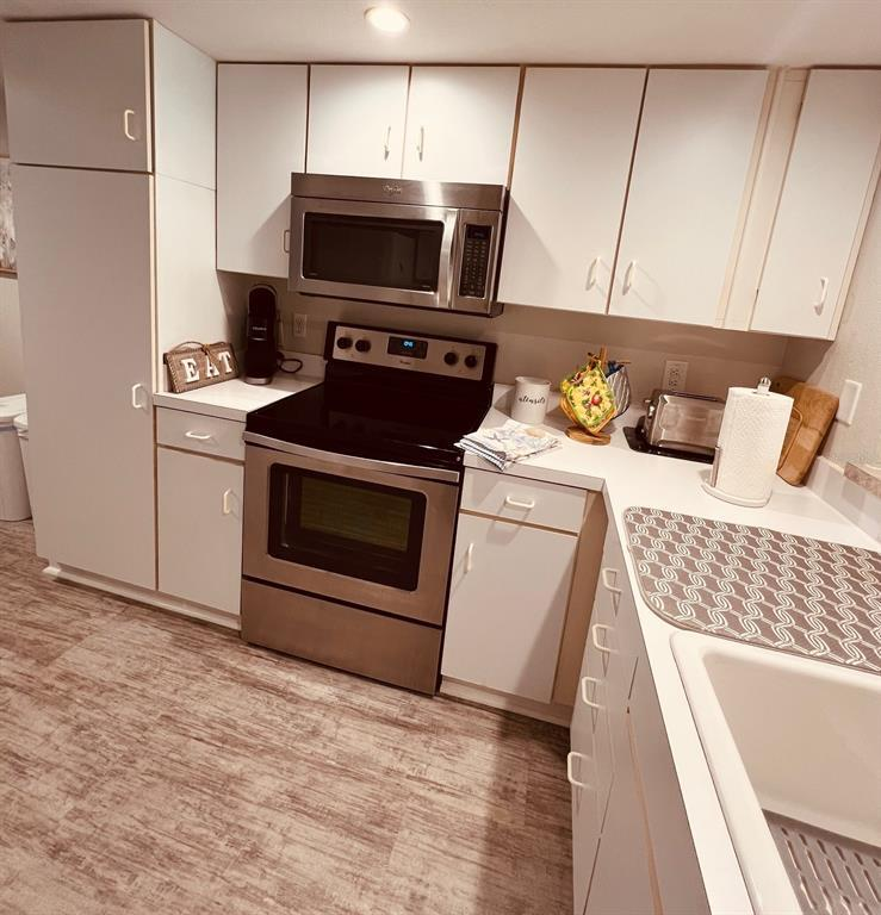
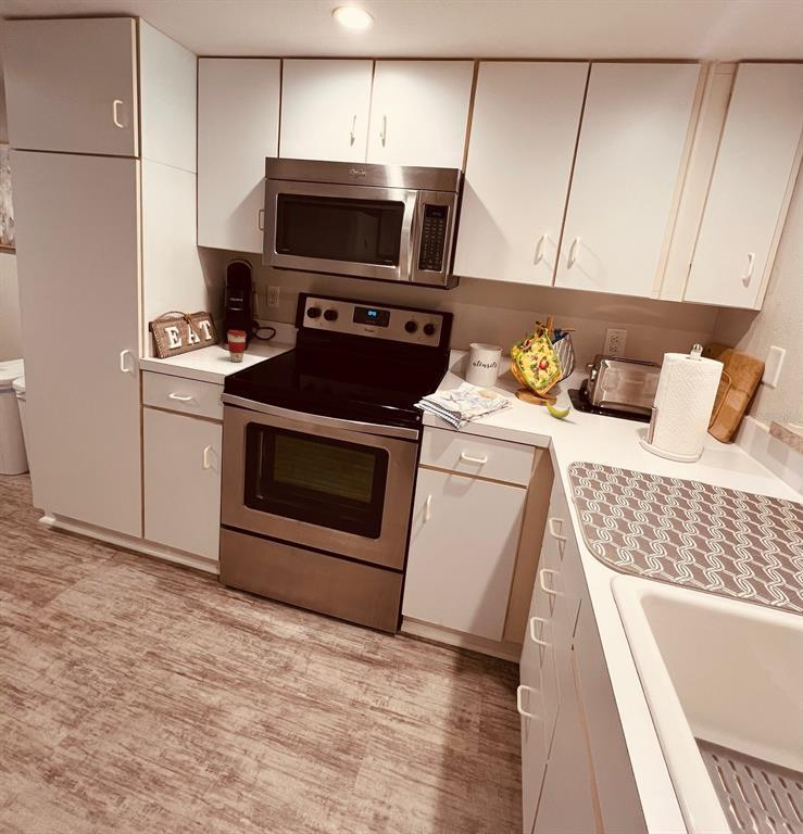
+ coffee cup [226,329,248,363]
+ banana [545,400,572,419]
